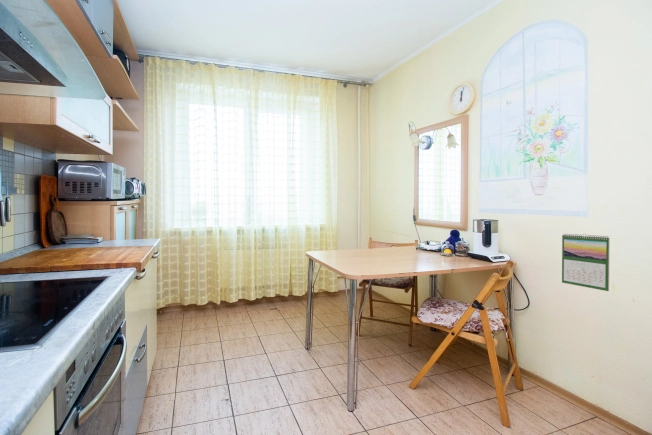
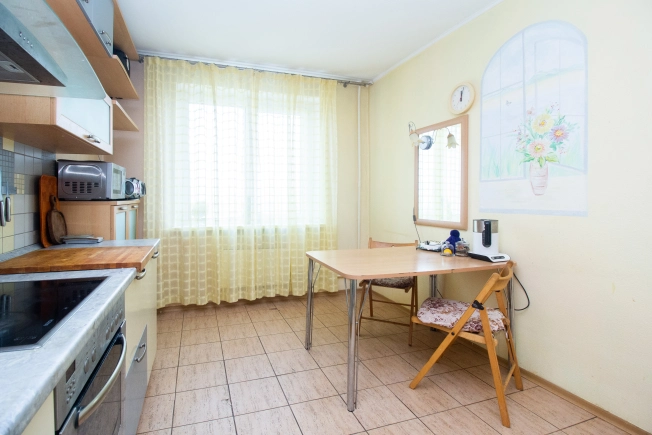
- calendar [561,233,610,292]
